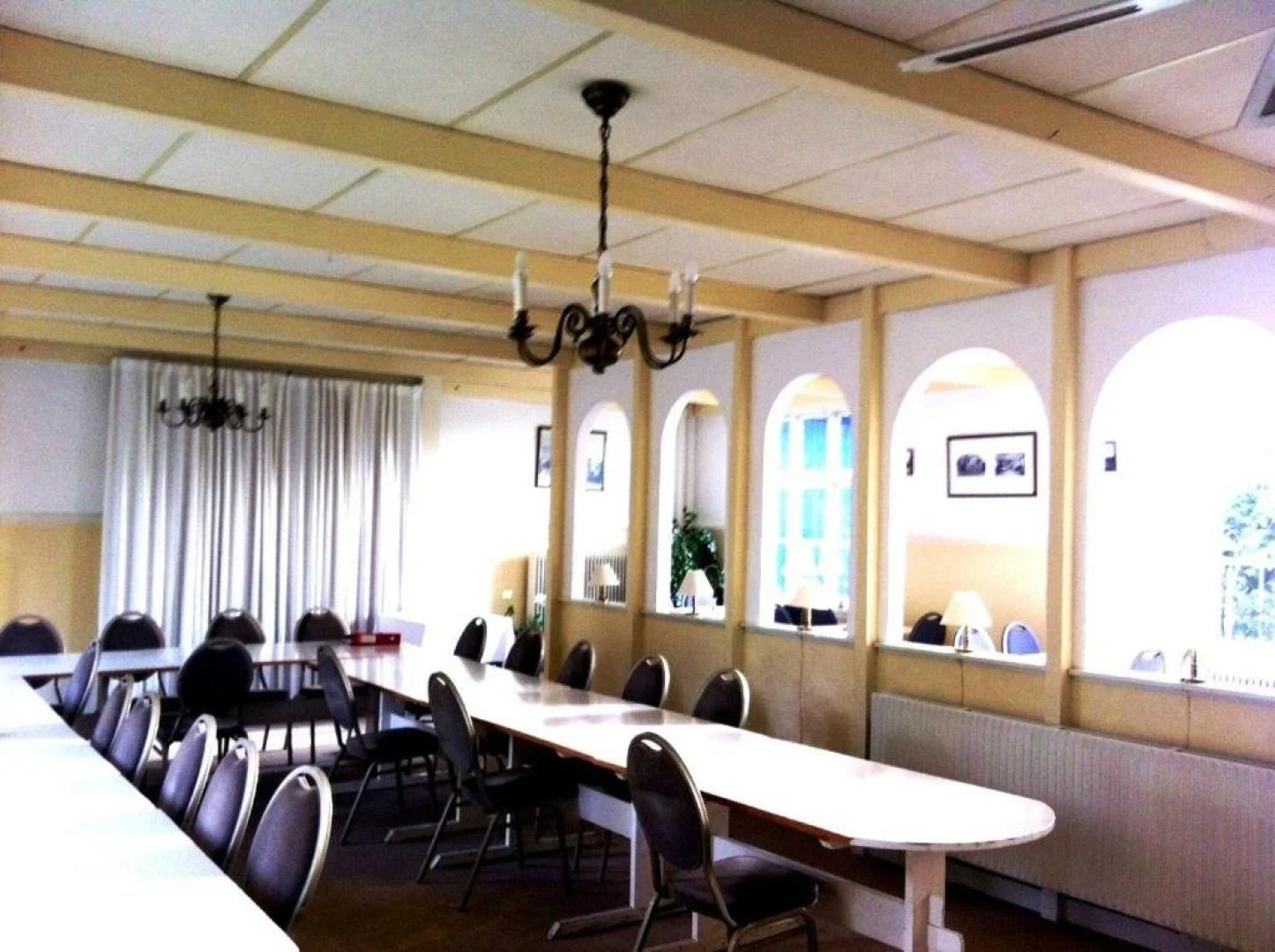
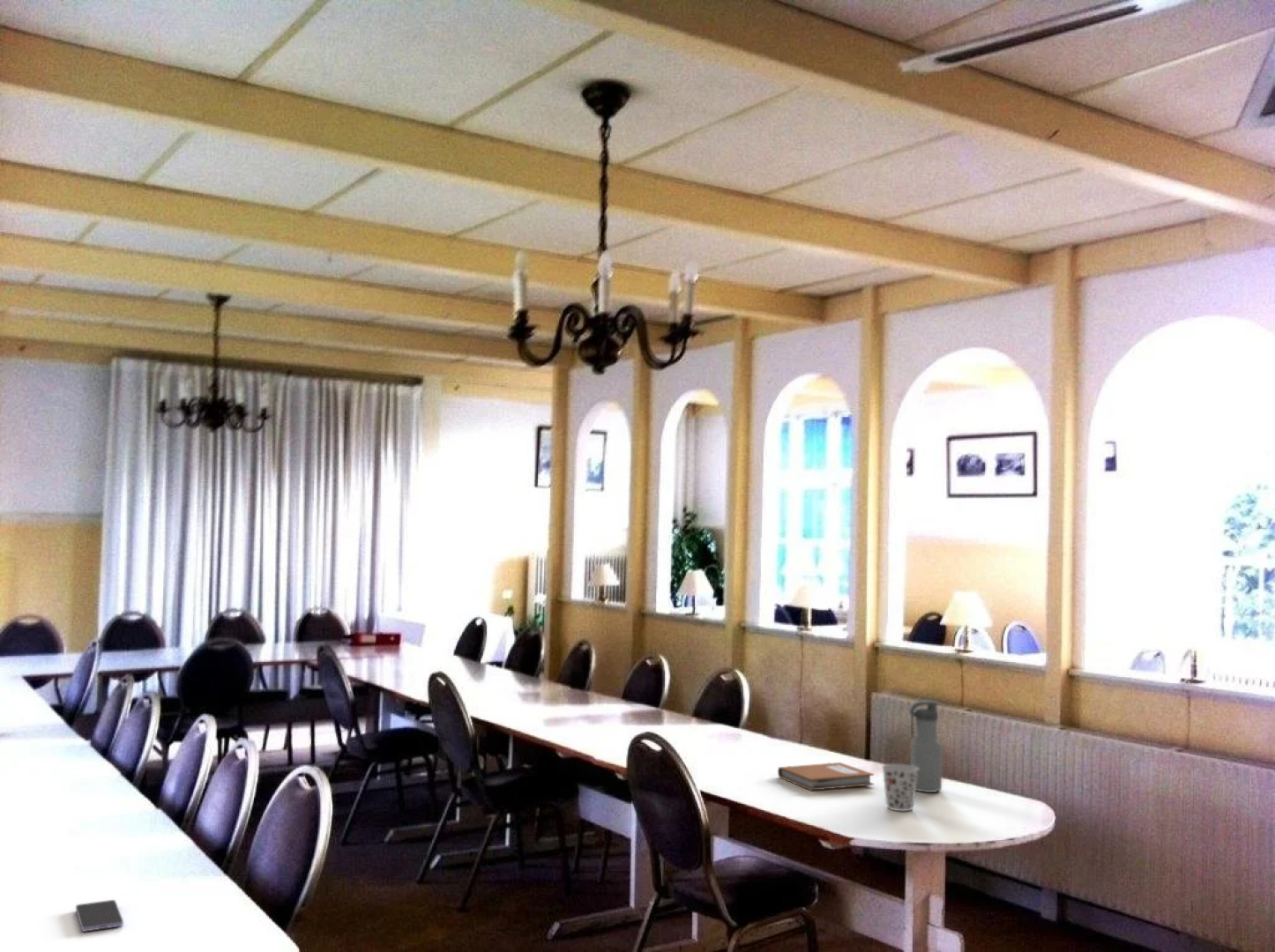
+ water bottle [908,700,943,793]
+ cup [881,762,919,812]
+ smartphone [75,899,124,933]
+ notebook [777,762,875,792]
